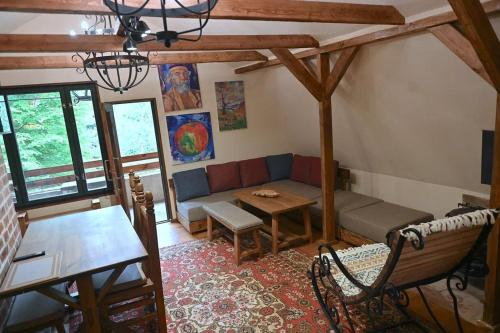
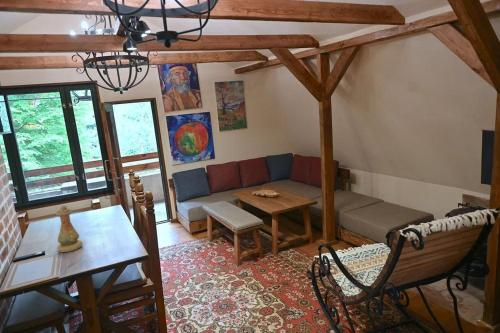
+ vase [54,204,84,253]
